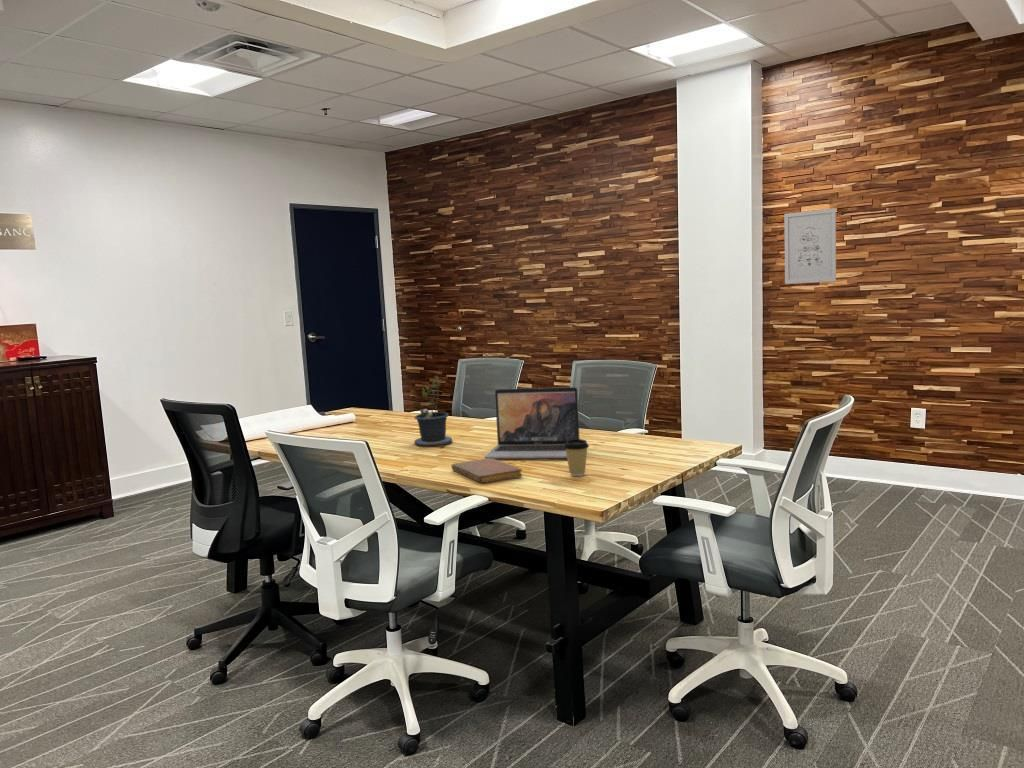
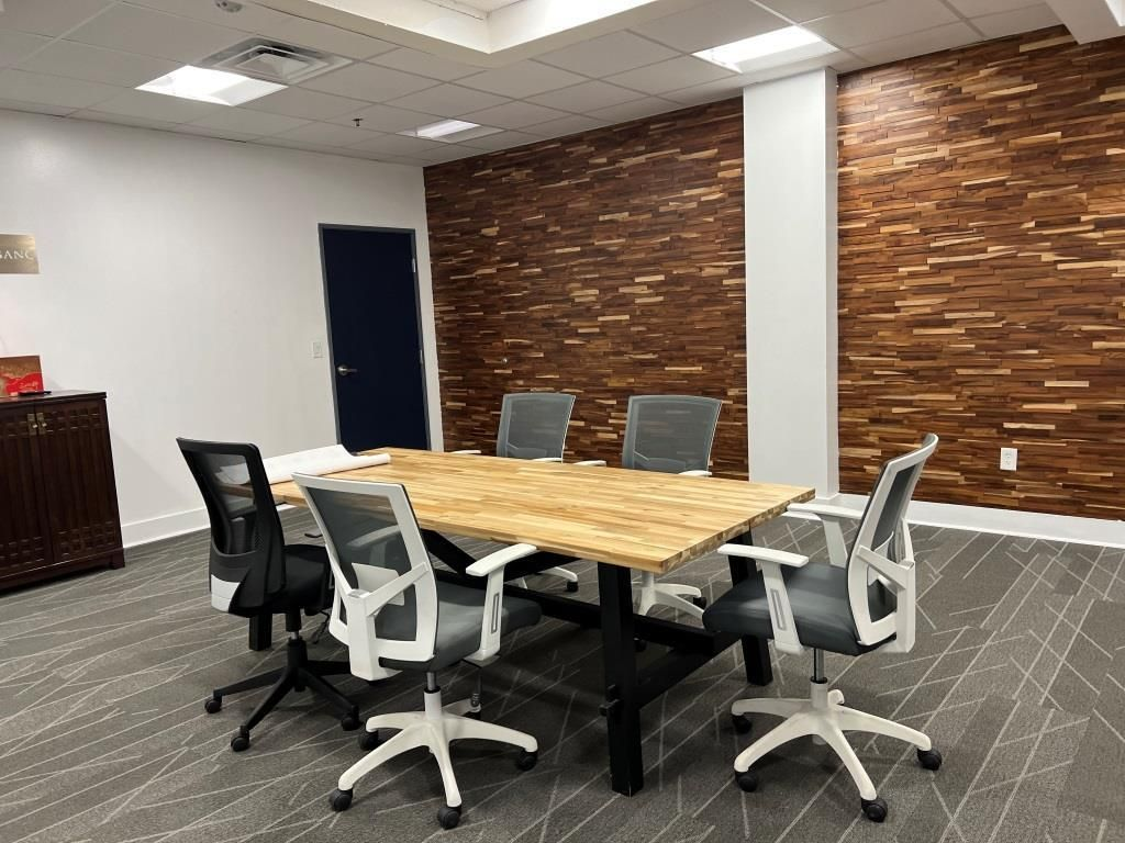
- coffee cup [564,438,590,477]
- wall art [783,207,837,285]
- laptop [484,386,581,460]
- notebook [450,458,523,484]
- potted plant [413,375,453,449]
